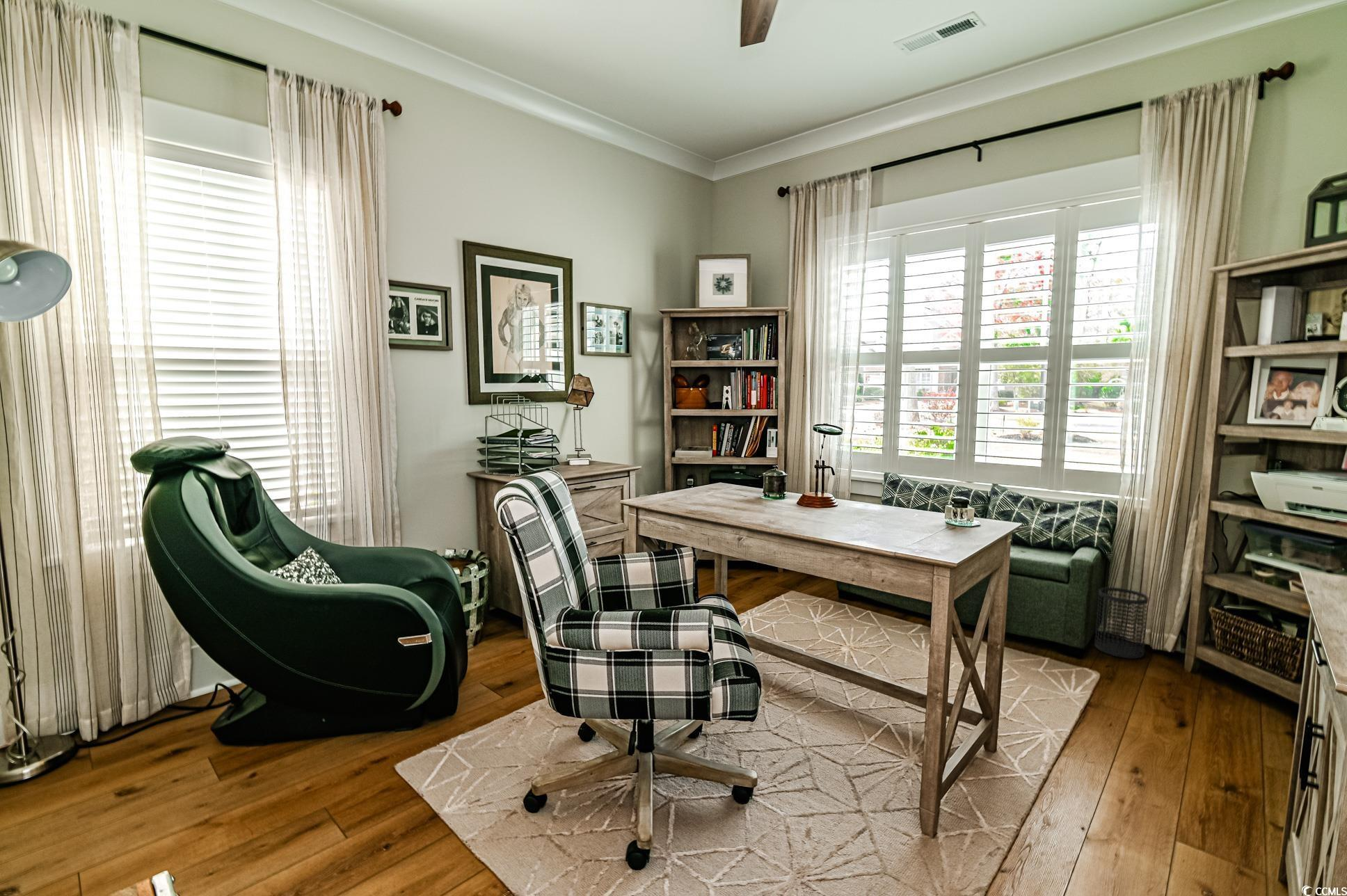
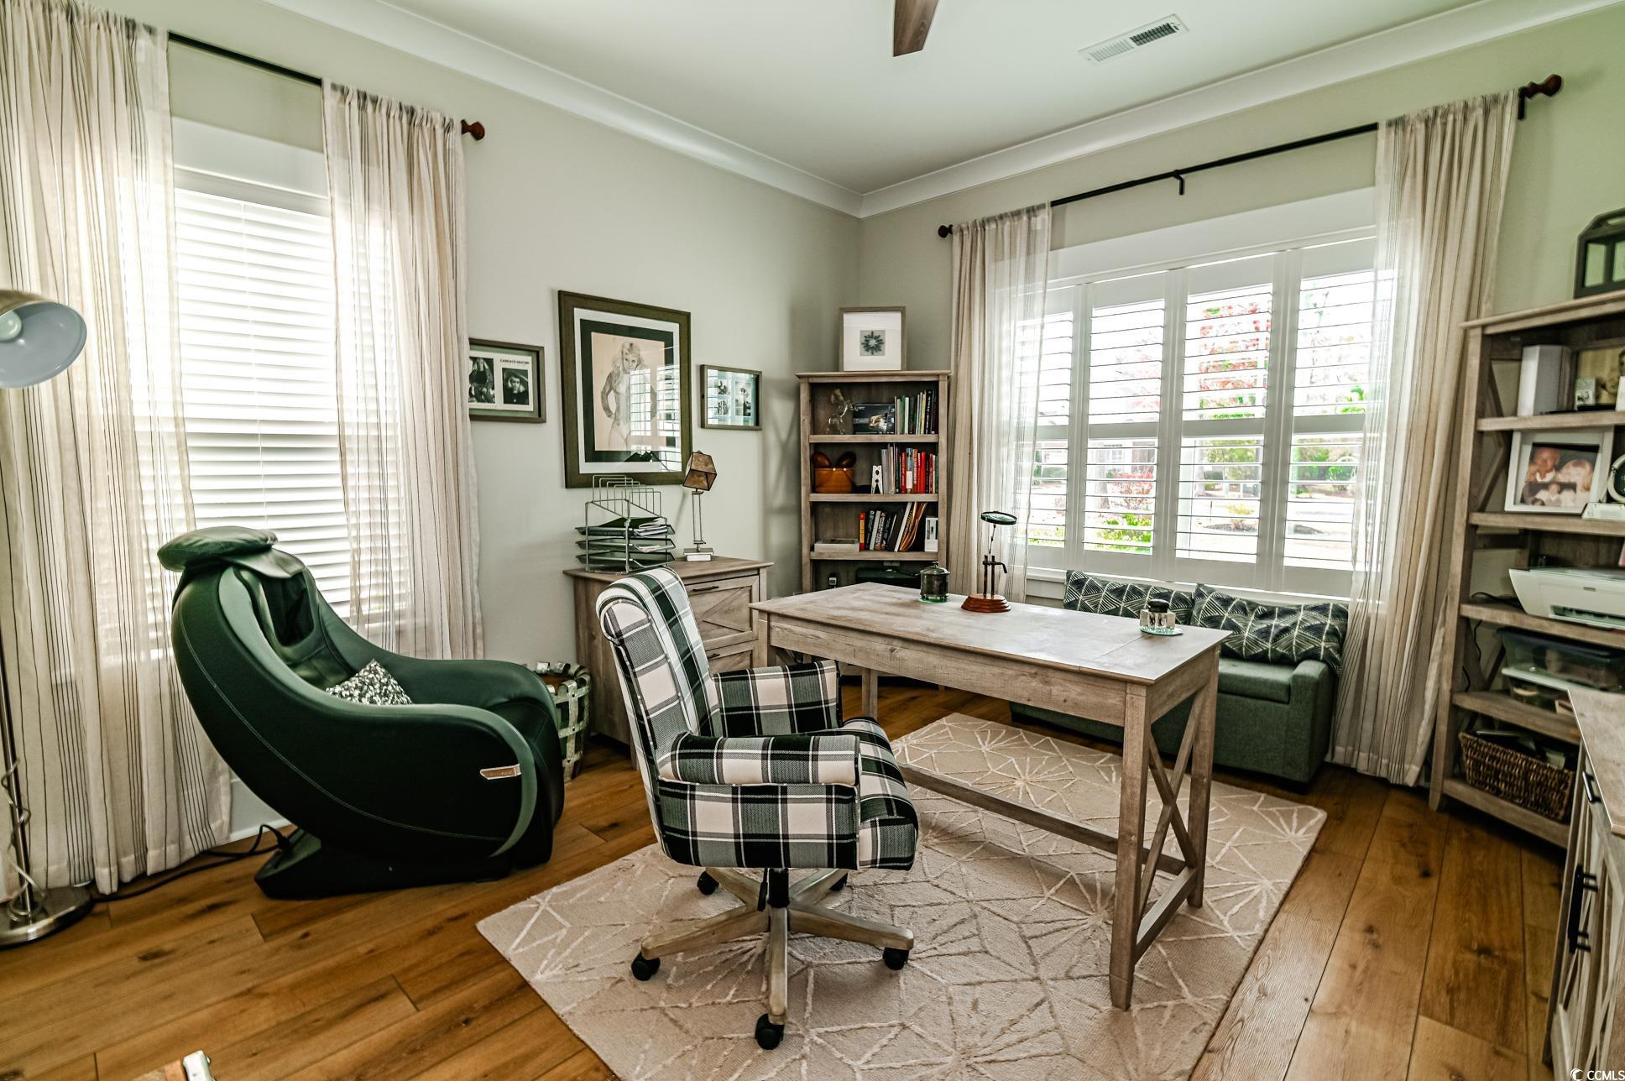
- wastebasket [1094,586,1149,659]
